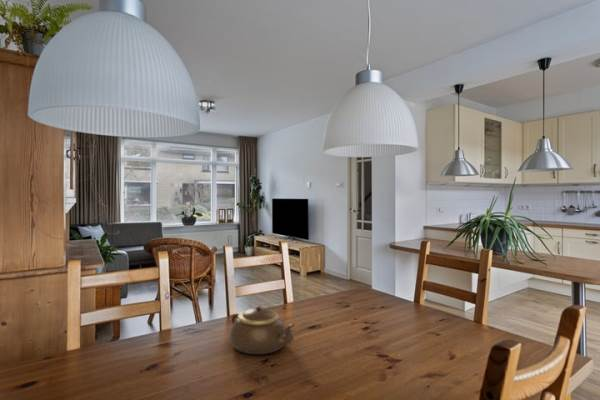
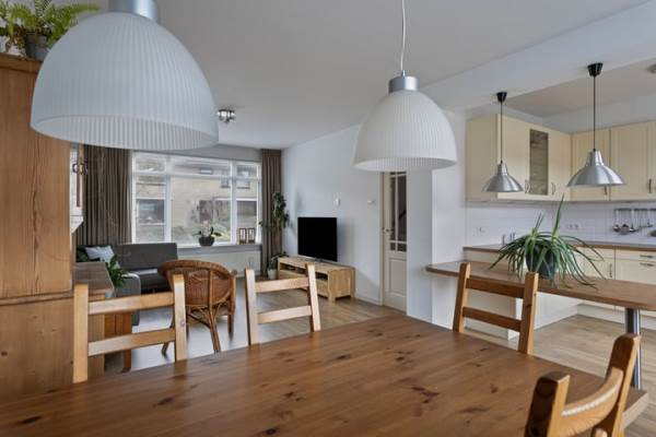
- teapot [229,305,296,355]
